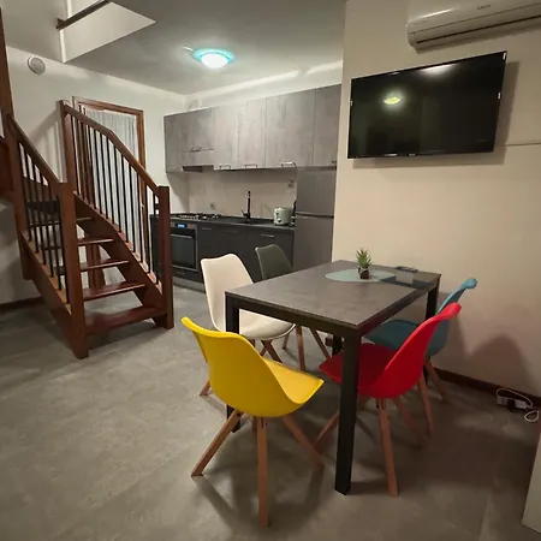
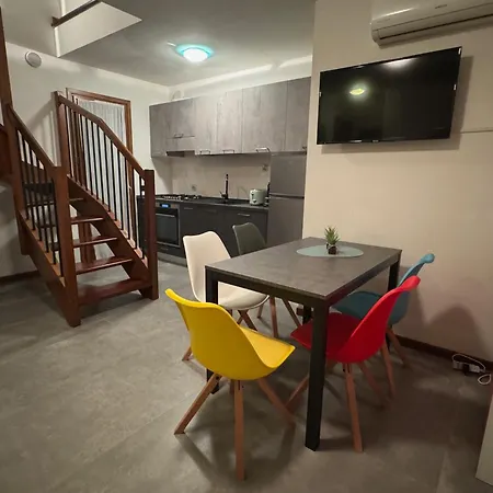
- architectural model [379,264,433,290]
